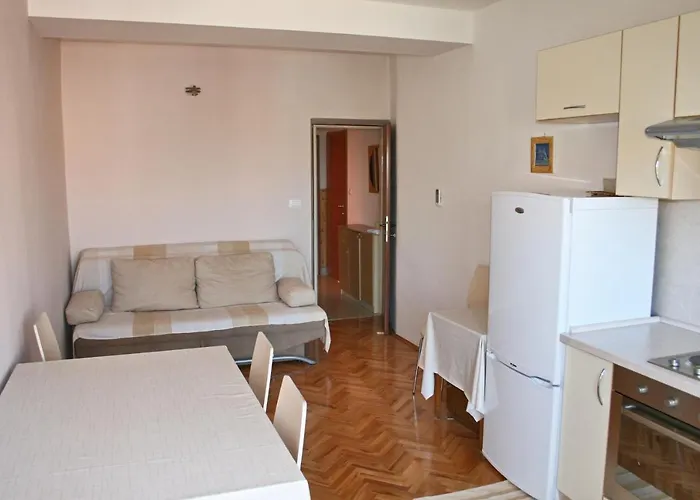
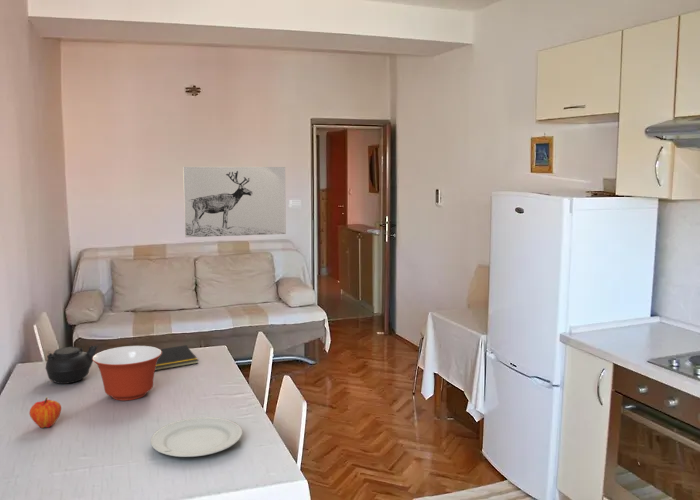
+ wall art [182,166,287,238]
+ teapot [45,344,99,385]
+ mixing bowl [92,345,162,402]
+ chinaware [150,416,243,458]
+ fruit [28,396,62,429]
+ notepad [155,344,200,371]
